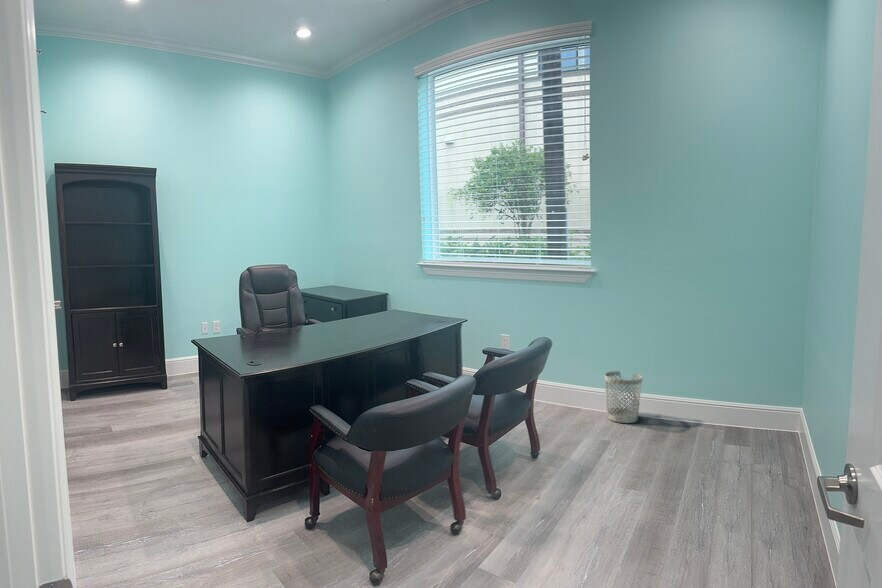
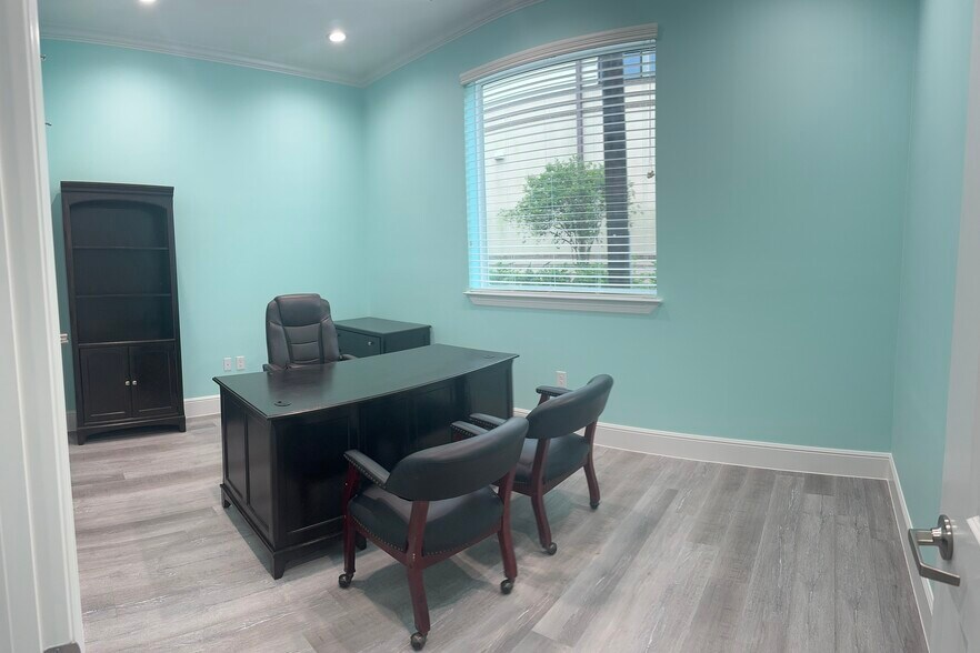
- wastebasket [604,370,643,424]
